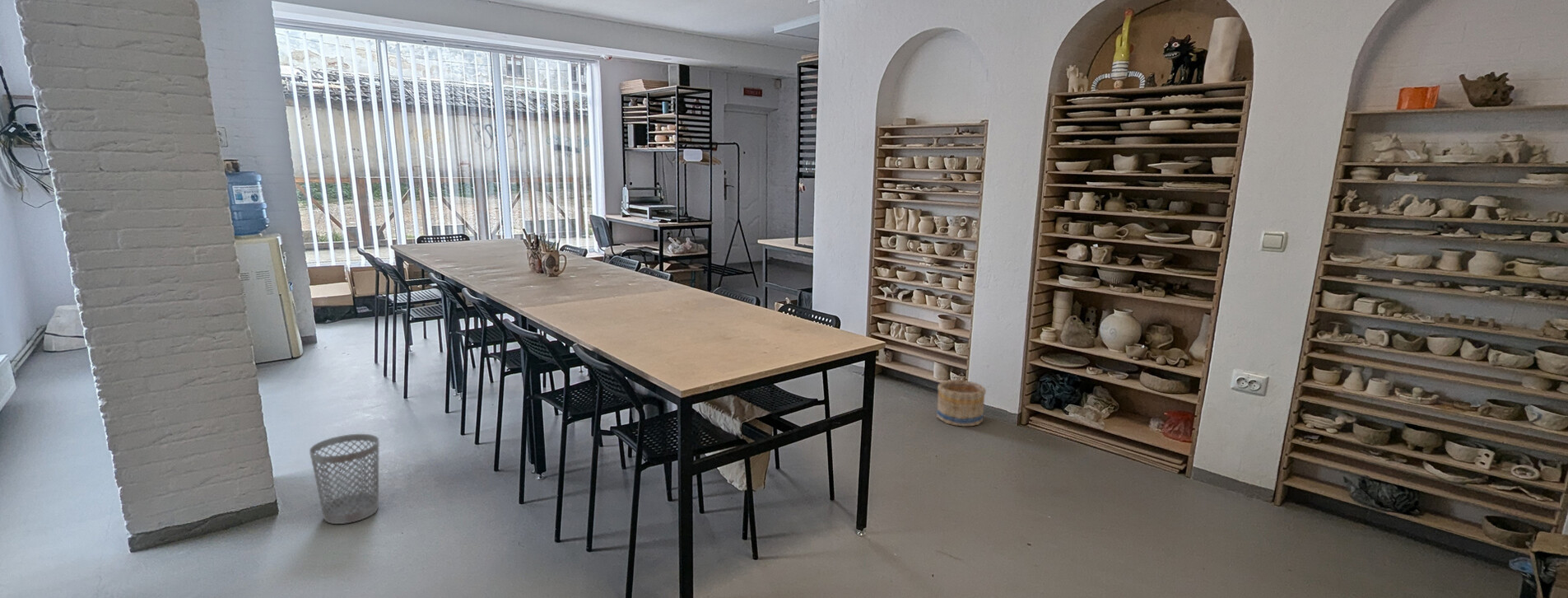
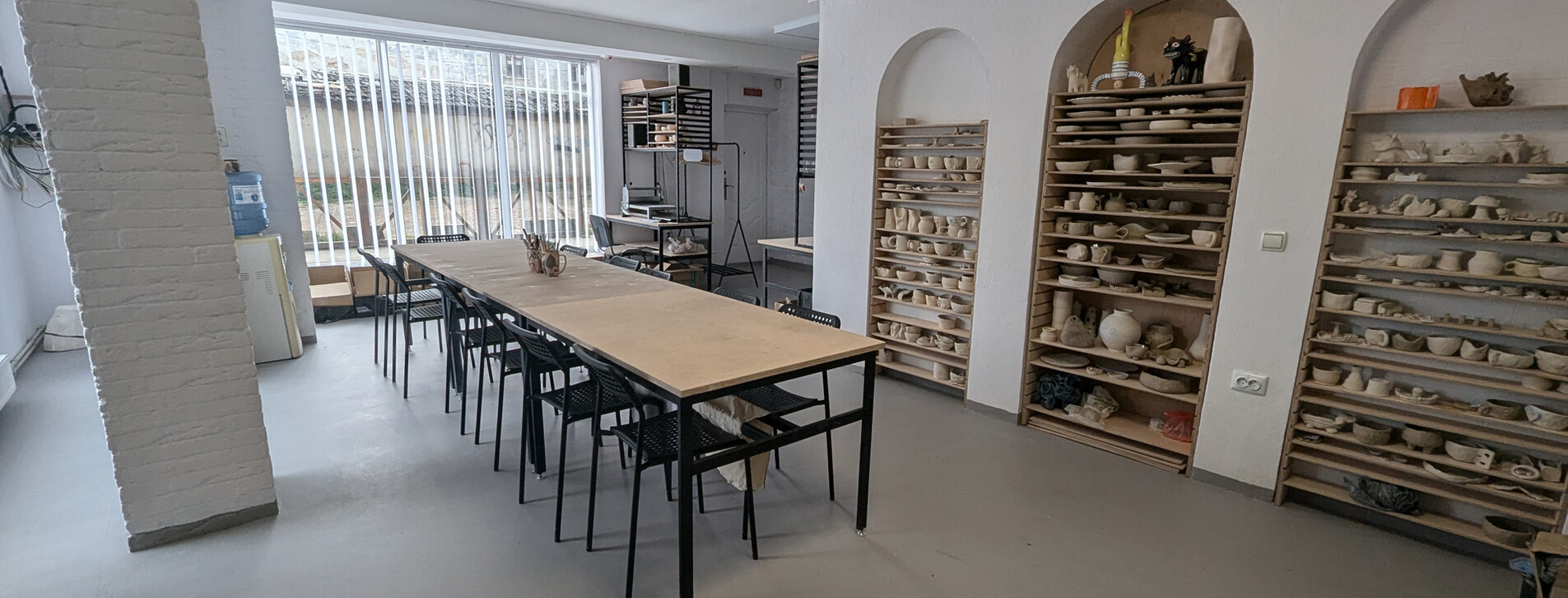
- basket [936,379,987,427]
- wastebasket [309,433,379,525]
